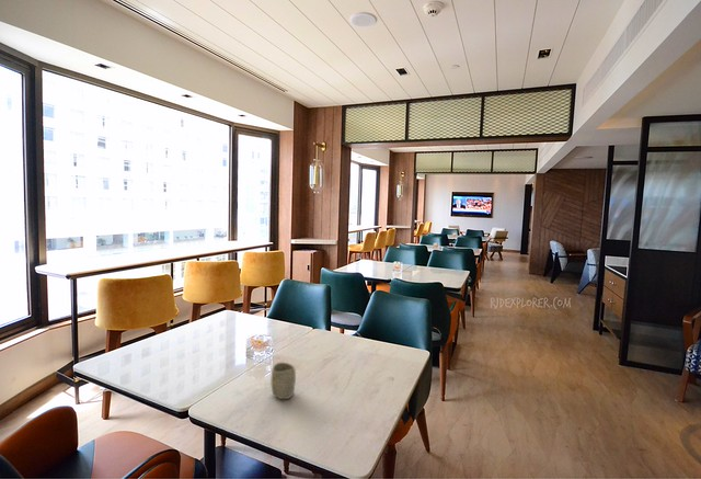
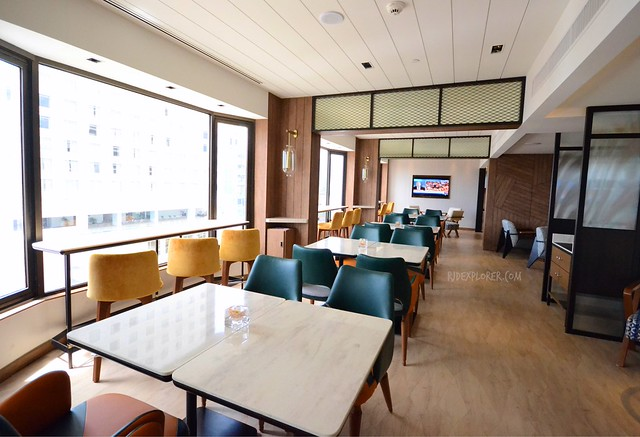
- cup [269,362,297,400]
